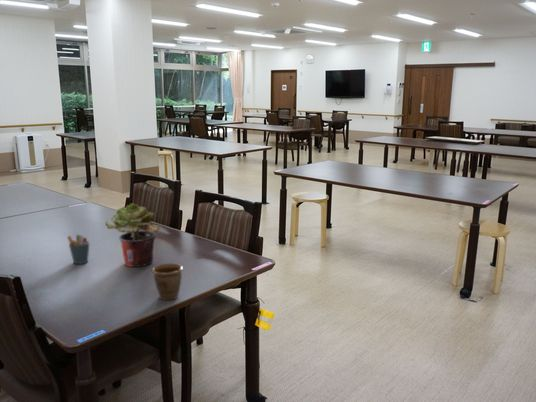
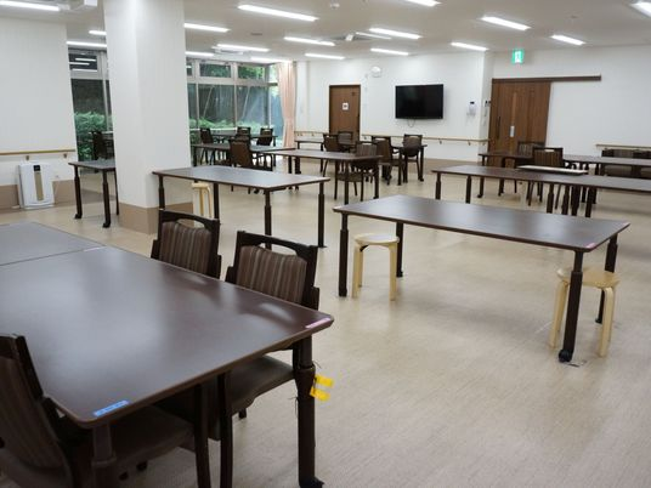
- potted plant [104,202,161,268]
- mug [151,262,184,301]
- pen holder [66,234,91,265]
